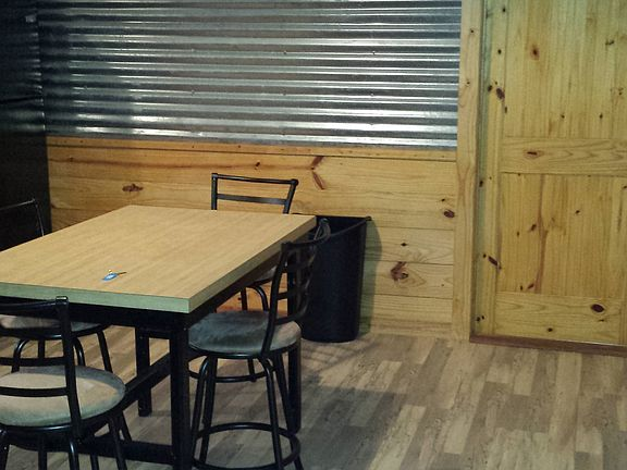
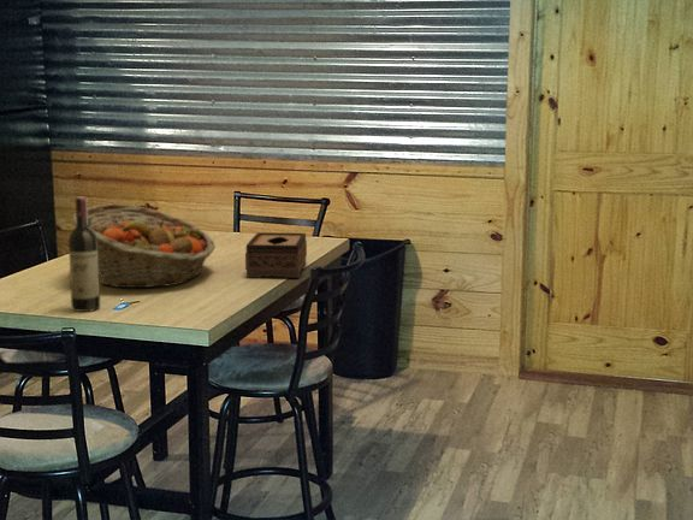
+ wine bottle [67,196,101,313]
+ fruit basket [71,202,217,289]
+ tissue box [244,231,308,279]
